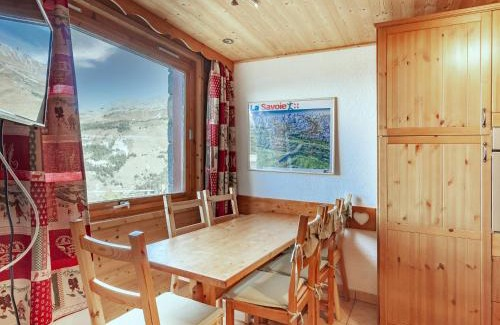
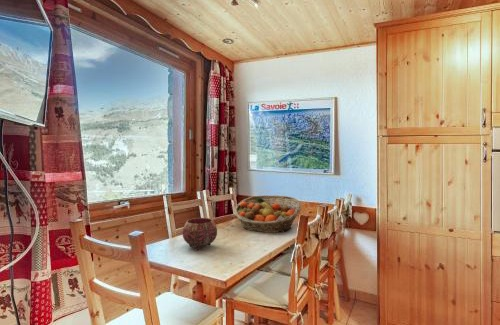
+ bowl [182,217,218,251]
+ fruit basket [233,194,302,234]
